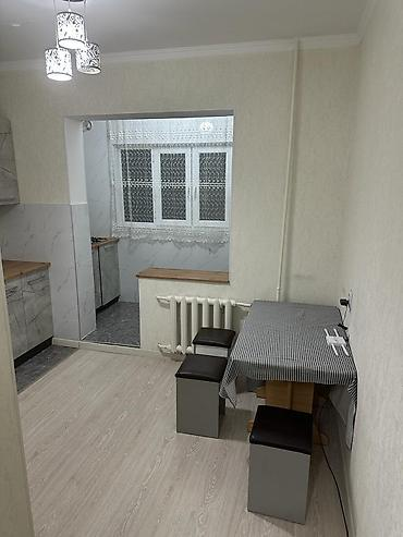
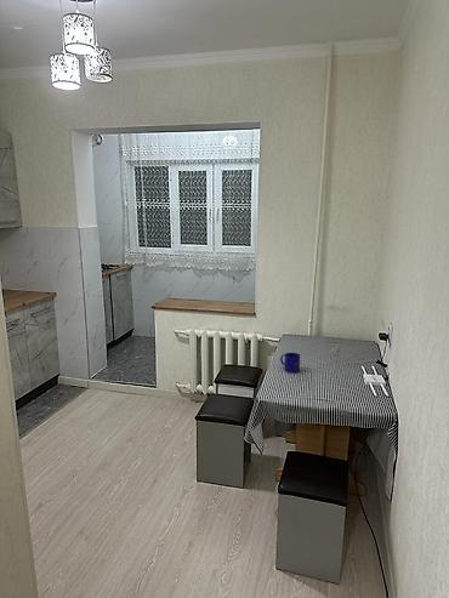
+ mug [279,352,301,374]
